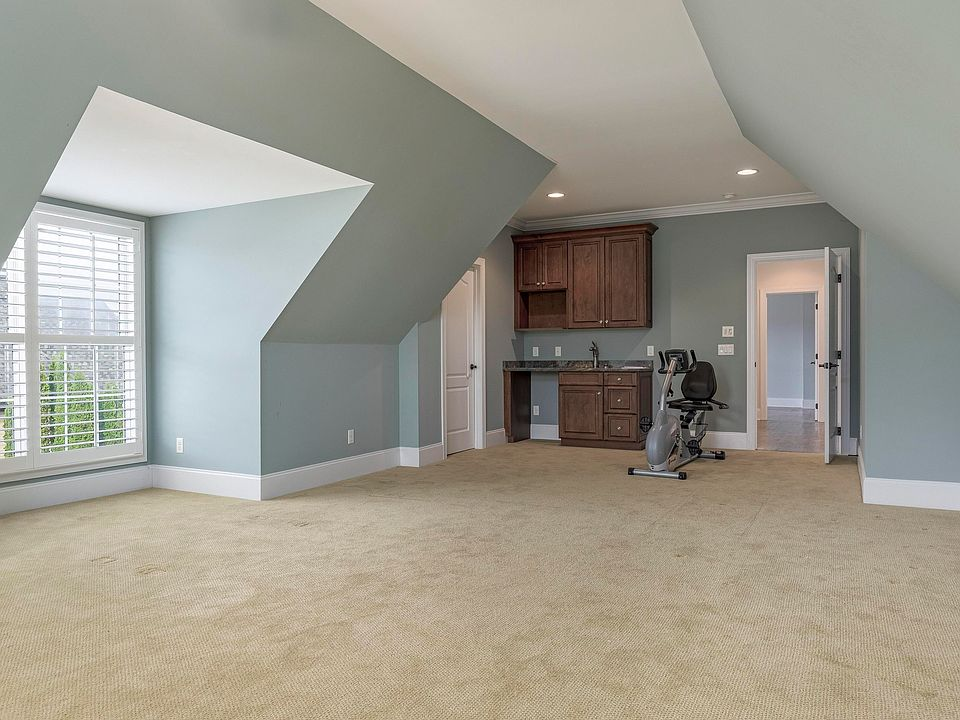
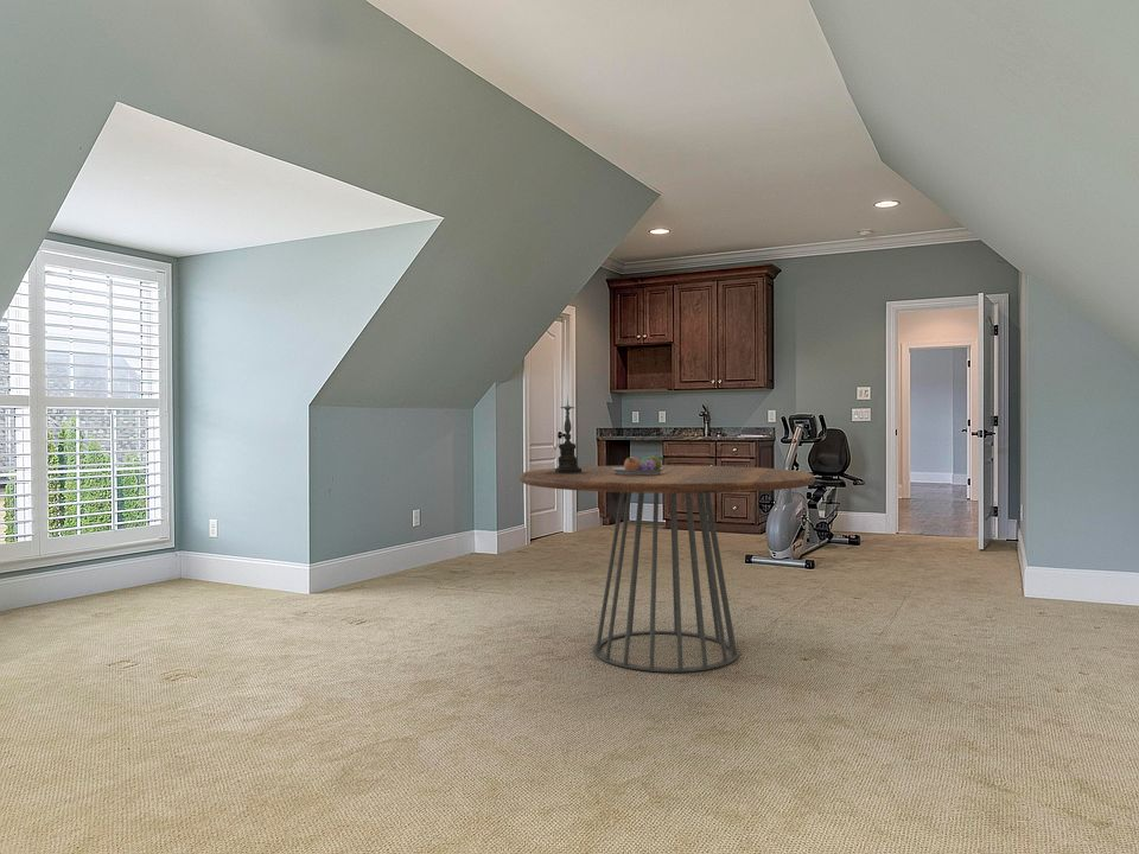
+ candle holder [546,395,586,473]
+ dining table [518,464,816,674]
+ fruit bowl [612,452,664,476]
